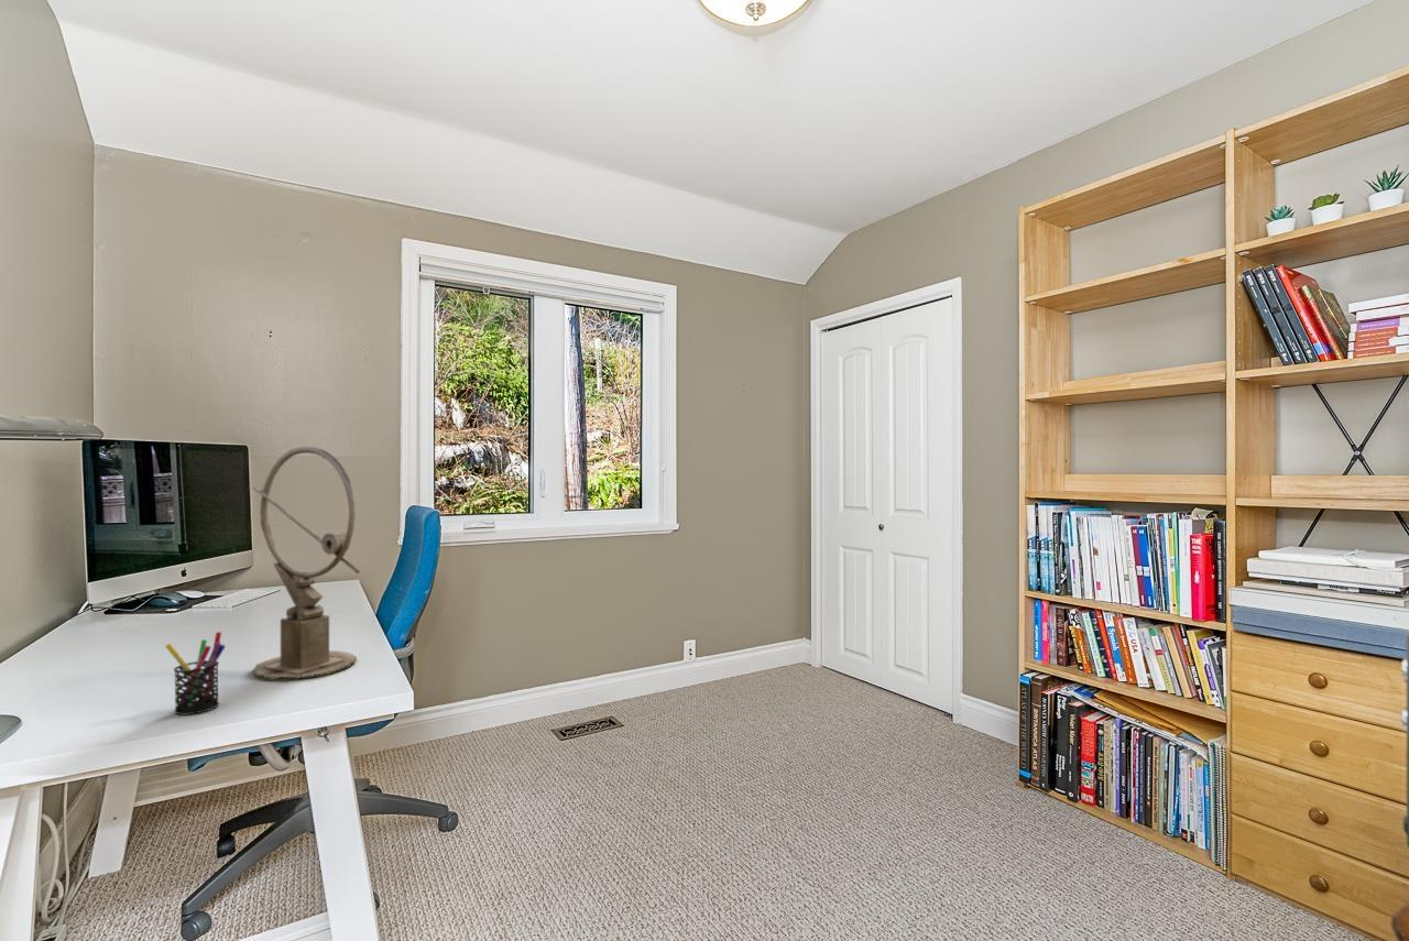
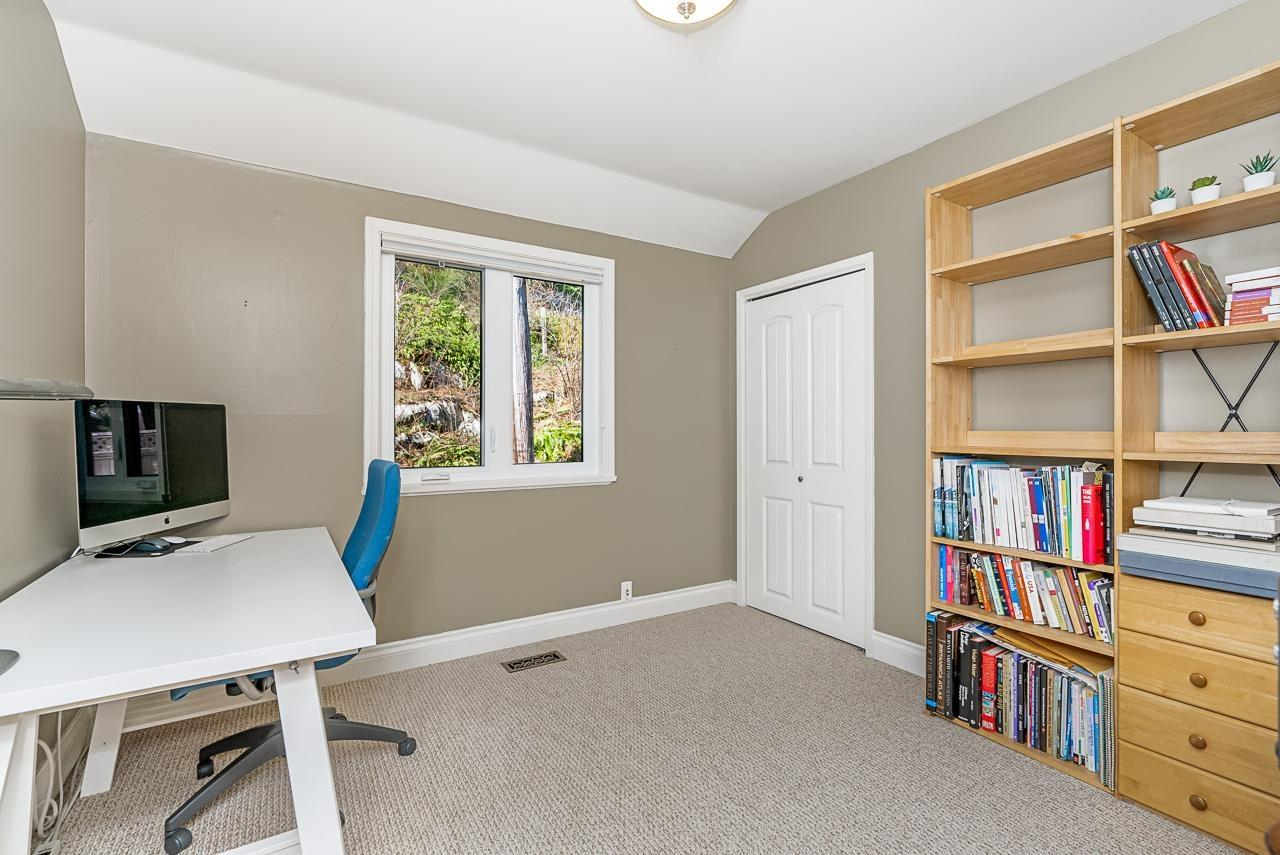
- pen holder [164,631,227,715]
- sundial [252,446,361,681]
